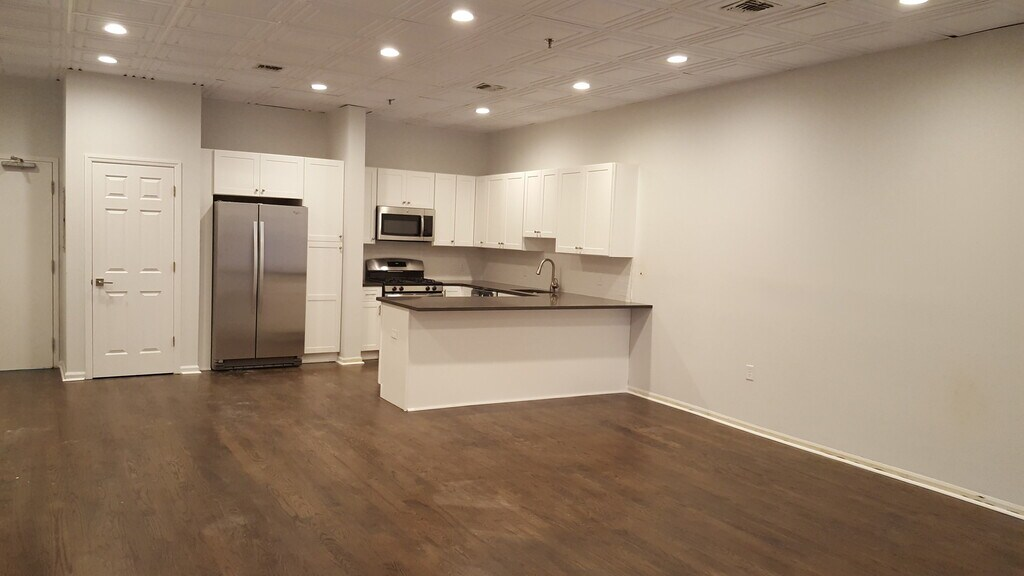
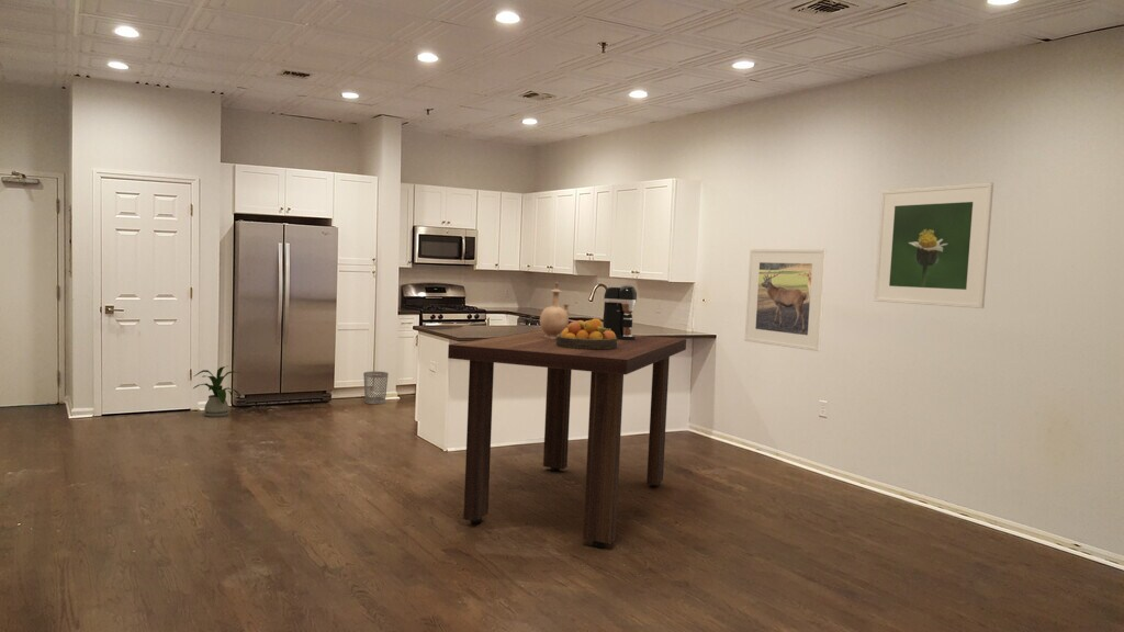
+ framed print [744,248,828,352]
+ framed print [873,181,994,309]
+ fruit bowl [557,317,617,349]
+ wastebasket [362,371,390,405]
+ house plant [192,364,243,418]
+ coffee maker [603,284,638,340]
+ dining table [447,329,687,549]
+ vase [539,281,571,339]
